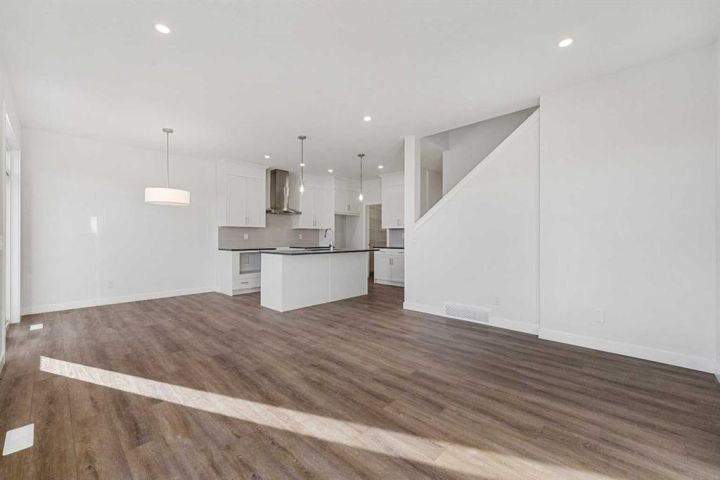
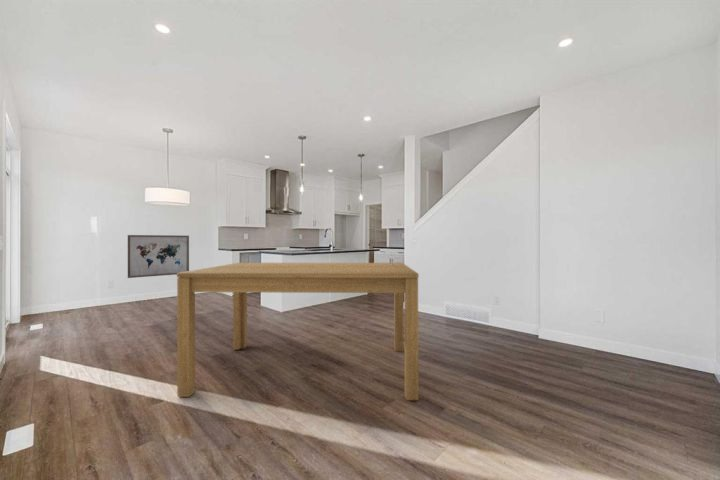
+ dining table [176,262,420,401]
+ wall art [127,234,190,279]
